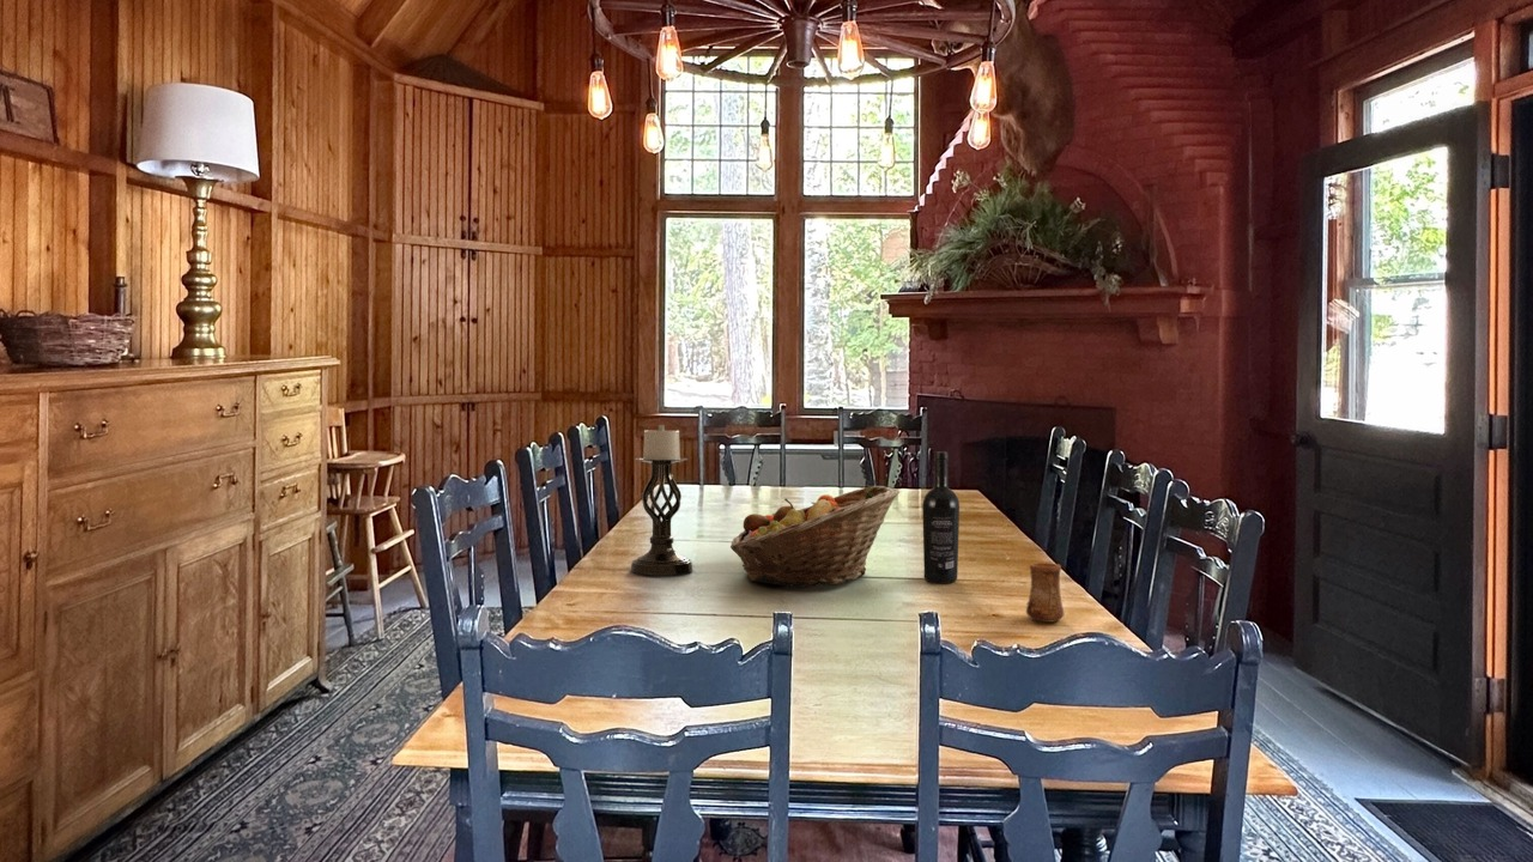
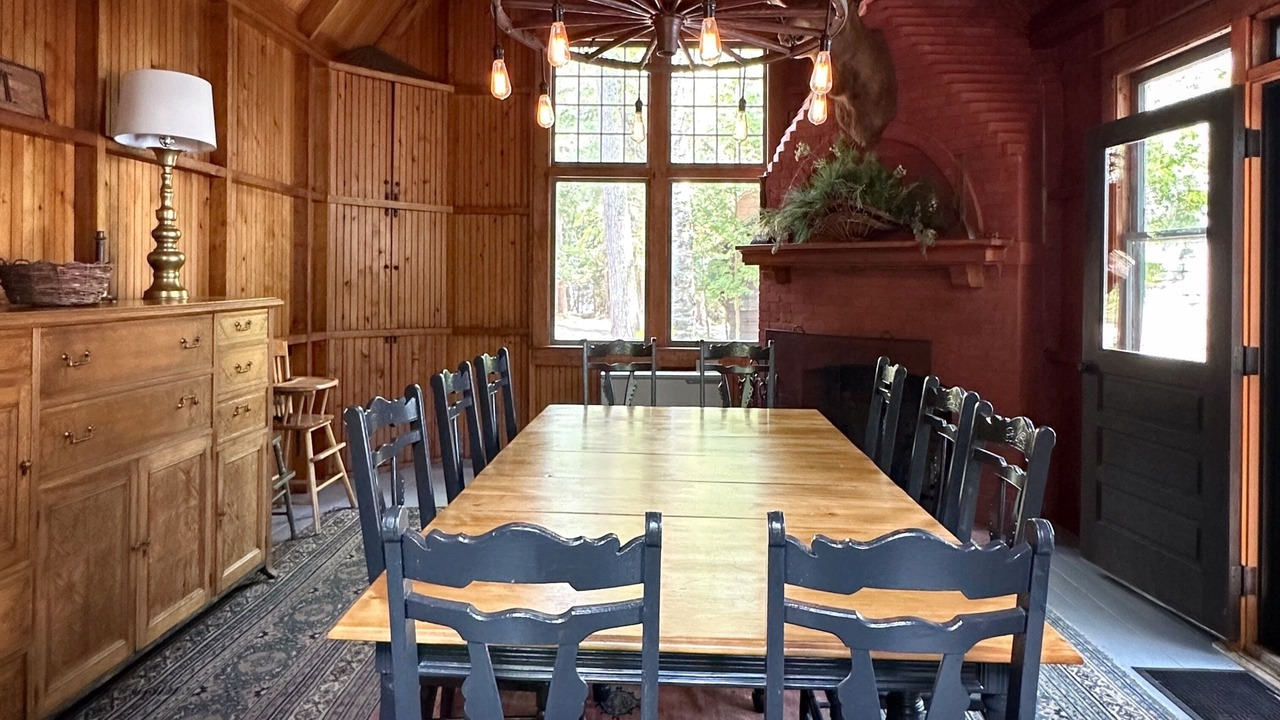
- cup [1025,561,1065,624]
- wine bottle [921,451,961,583]
- candle holder [630,424,693,576]
- fruit basket [729,485,901,588]
